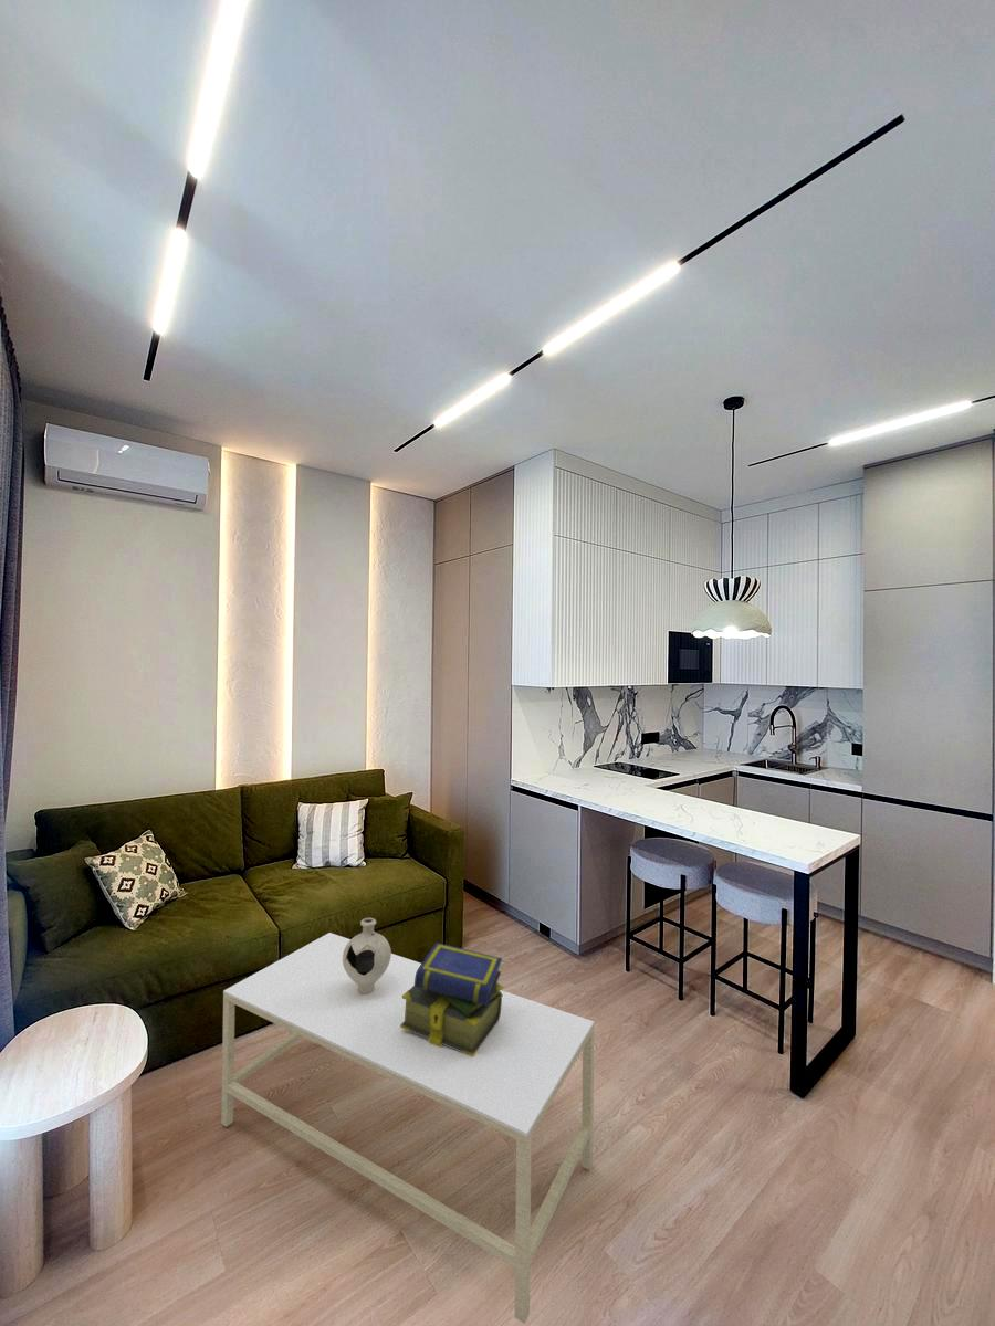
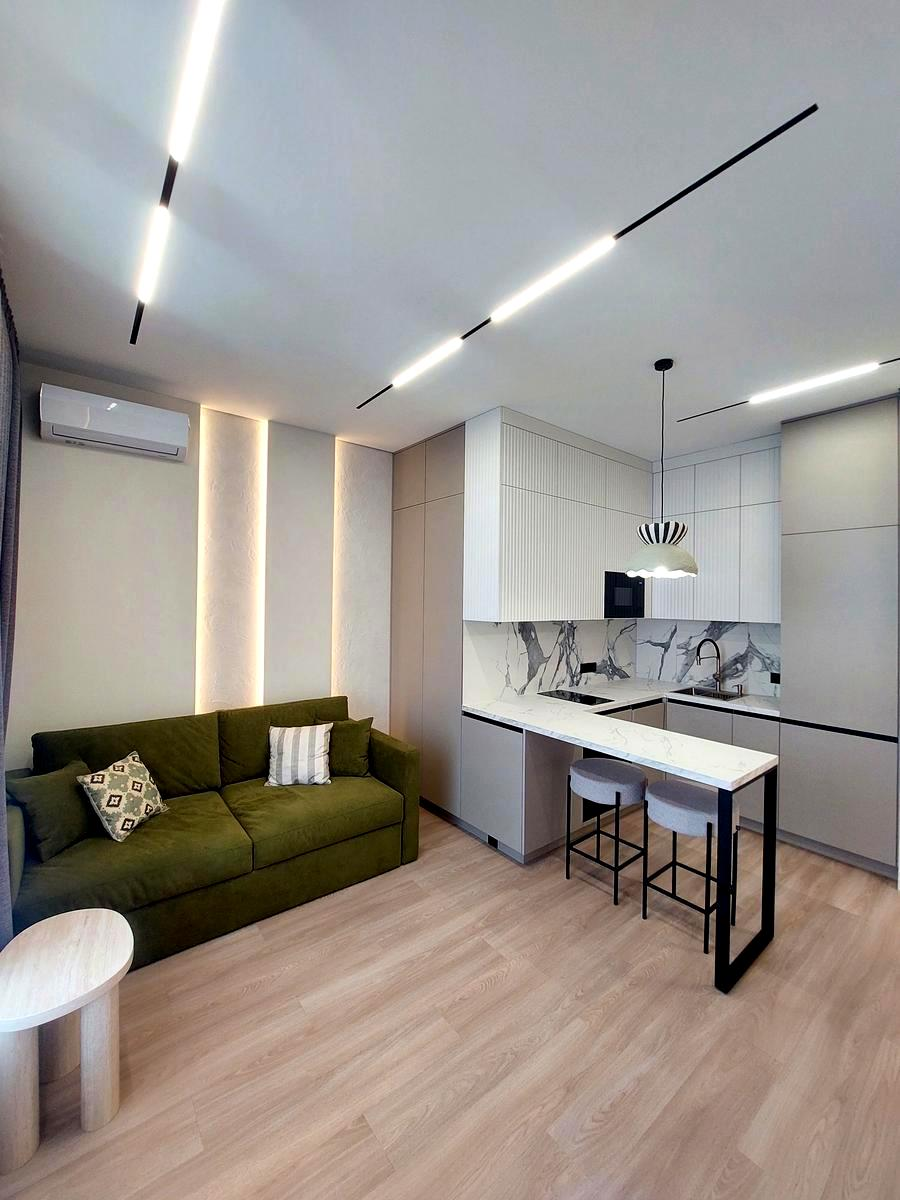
- stack of books [400,941,505,1057]
- decorative vase [343,917,392,994]
- coffee table [220,932,595,1325]
